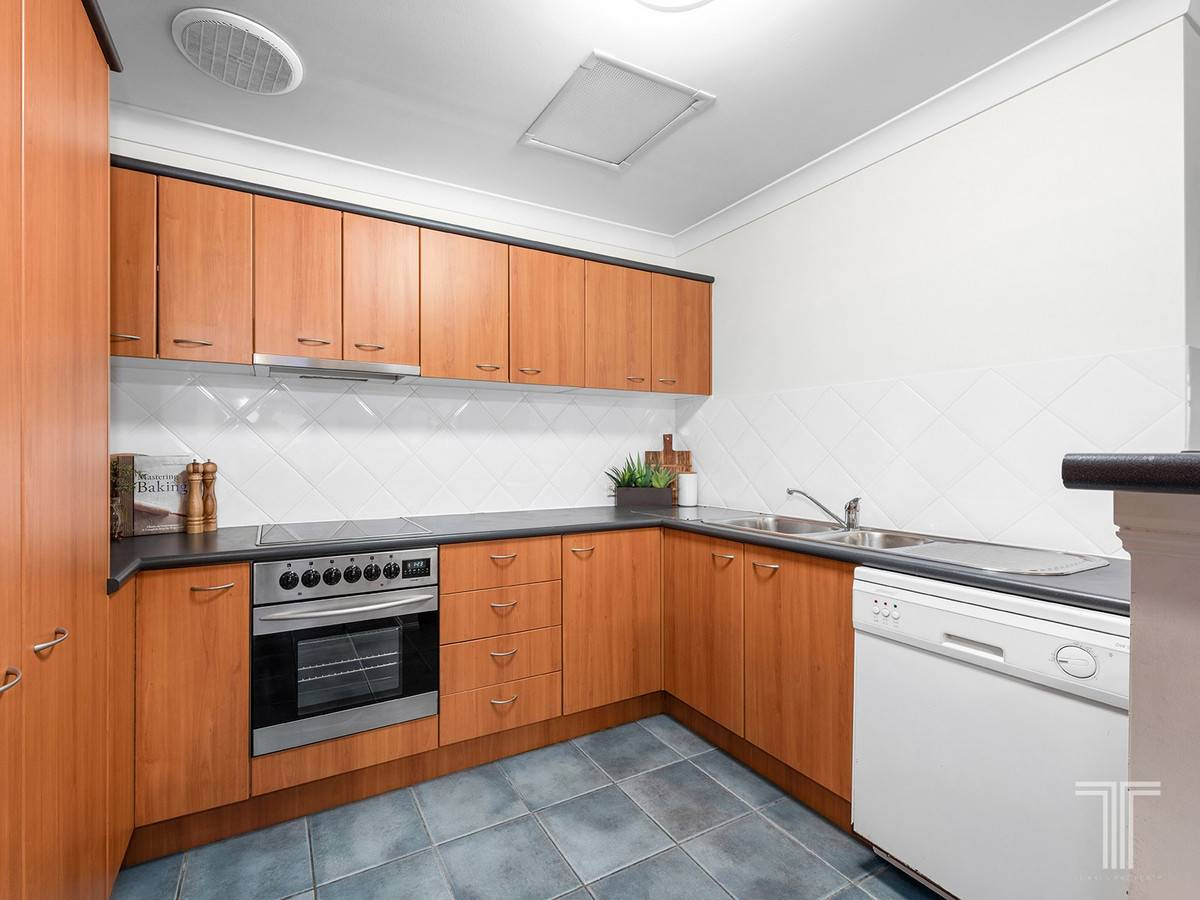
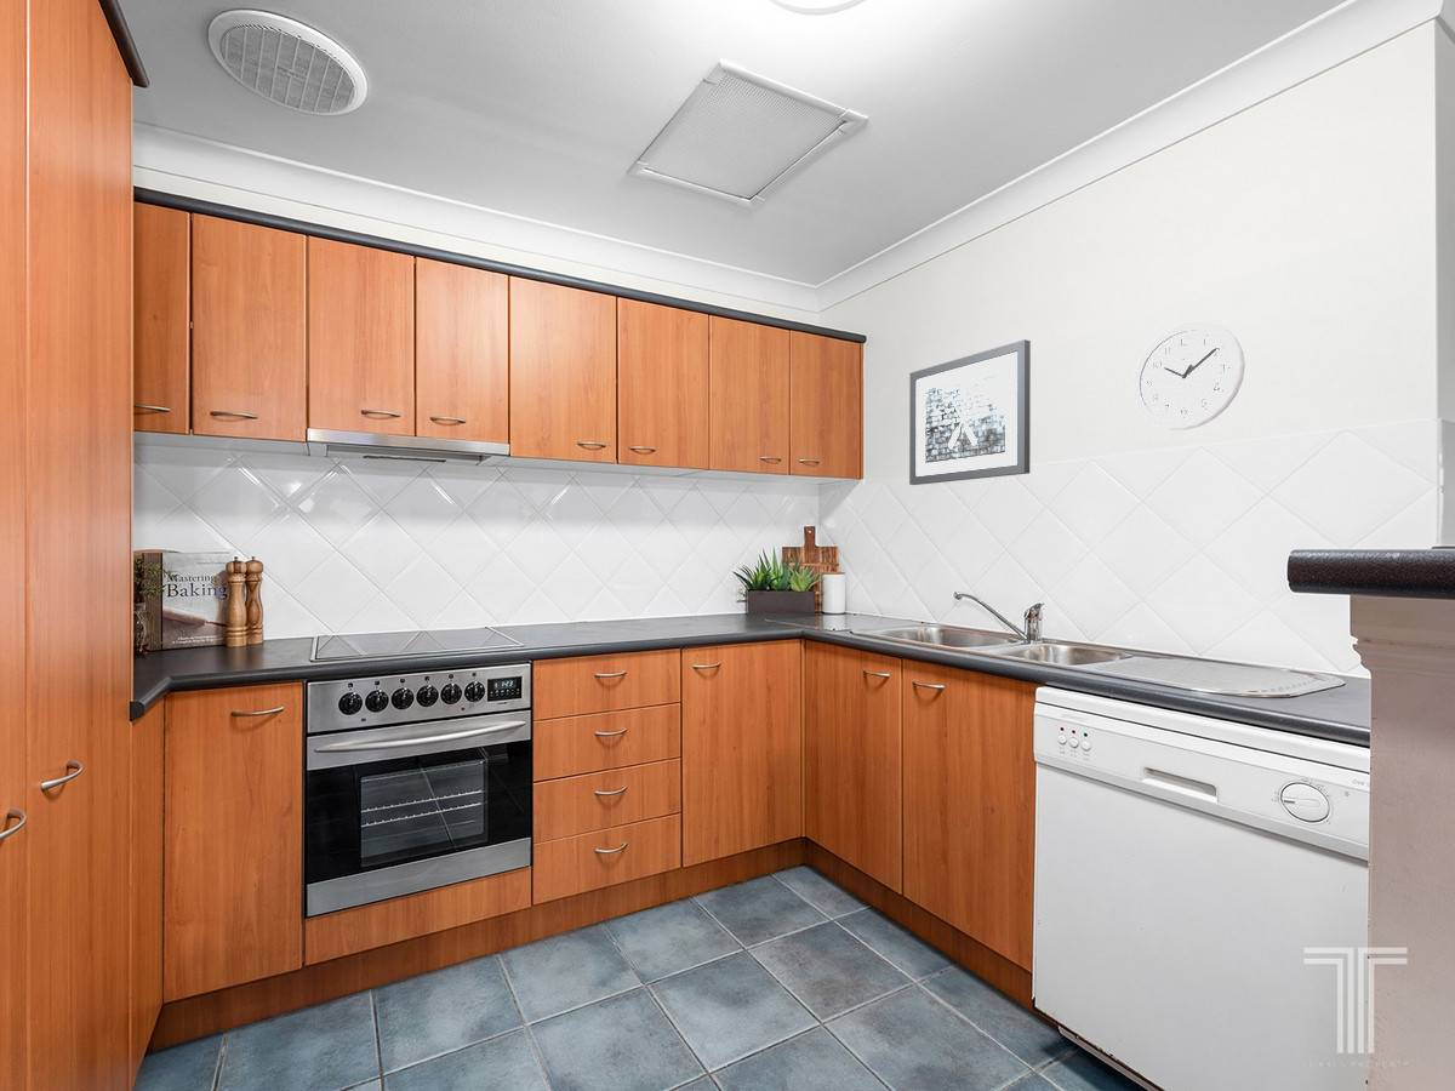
+ wall art [908,338,1032,486]
+ wall clock [1132,320,1246,432]
